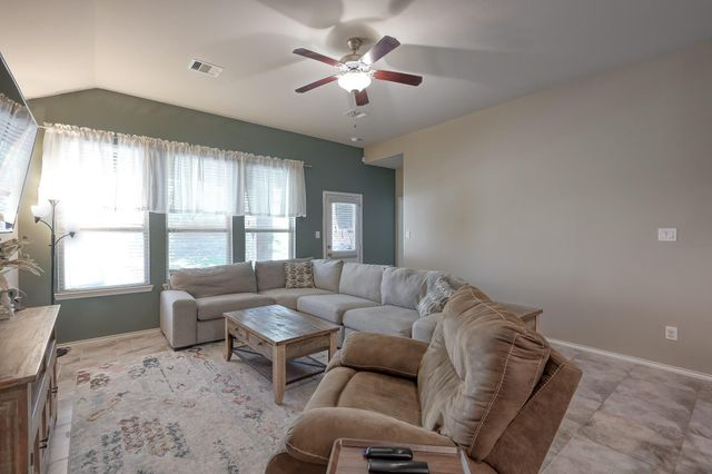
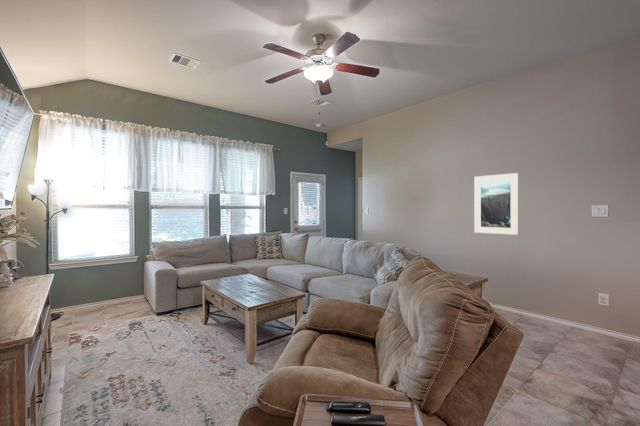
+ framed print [473,172,520,236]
